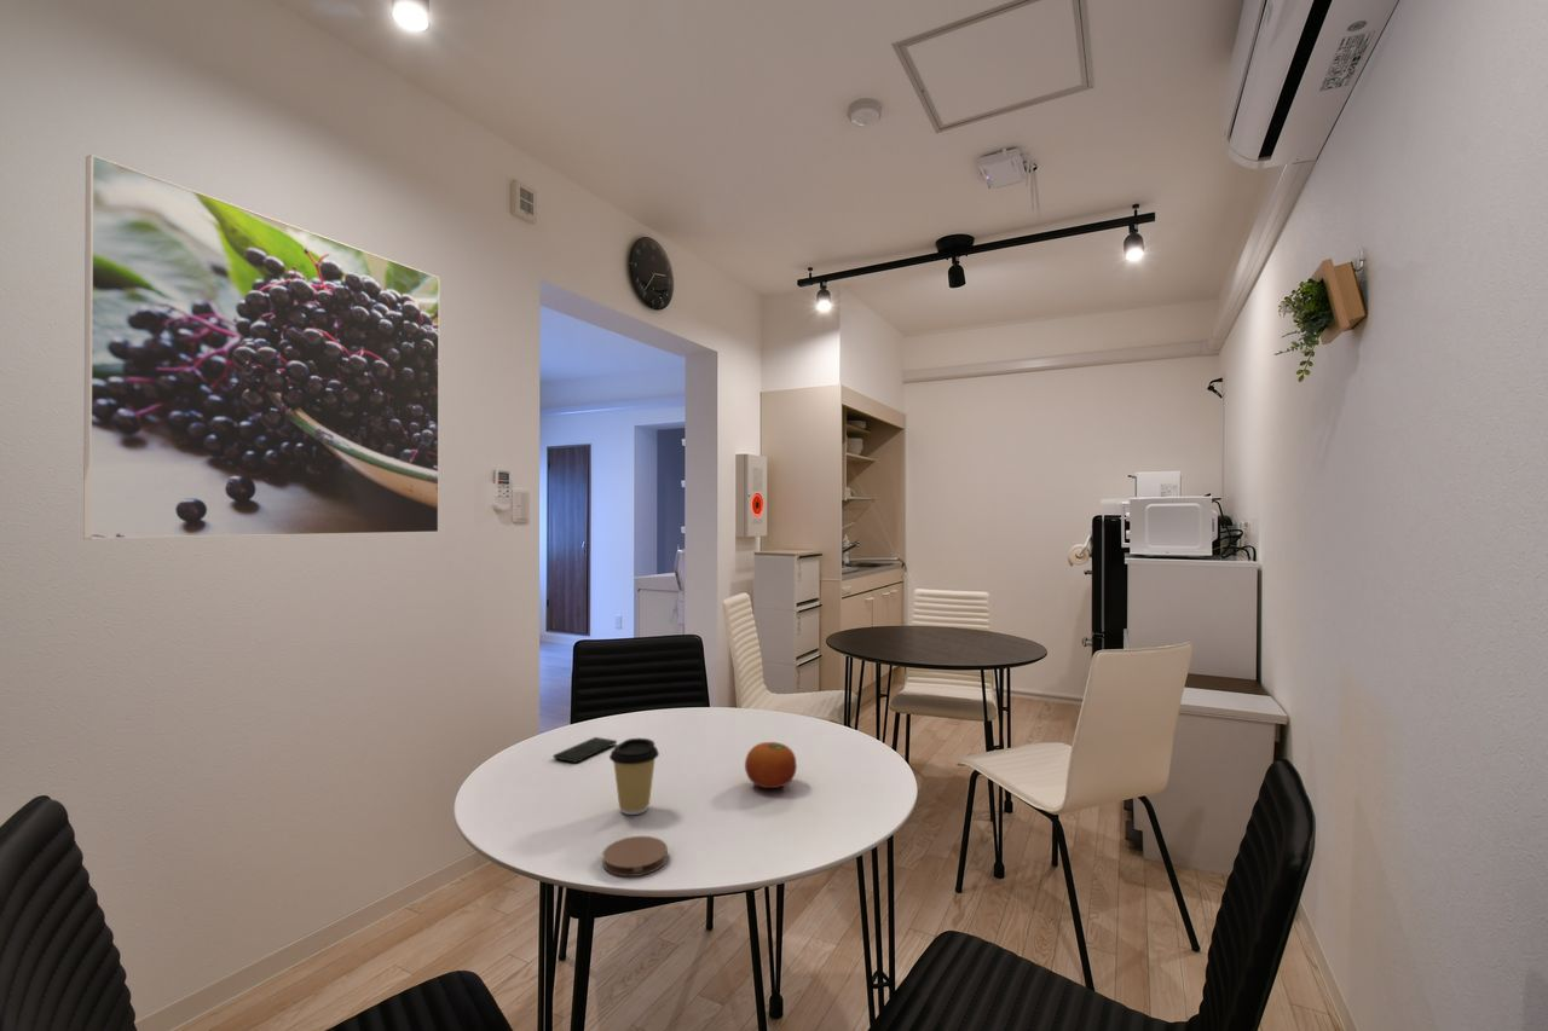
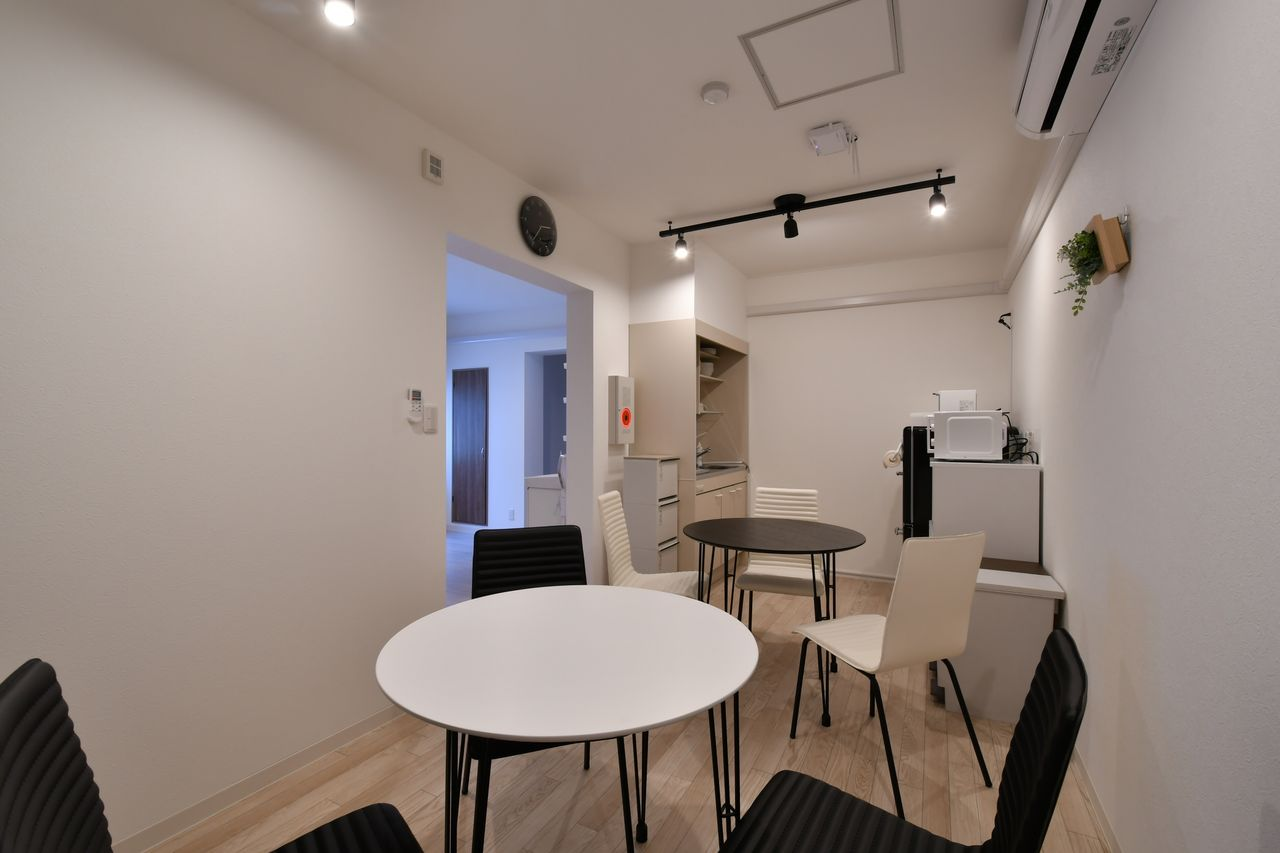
- smartphone [551,736,618,764]
- coffee cup [608,737,660,816]
- fruit [744,741,798,789]
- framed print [82,152,440,540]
- coaster [602,835,669,877]
